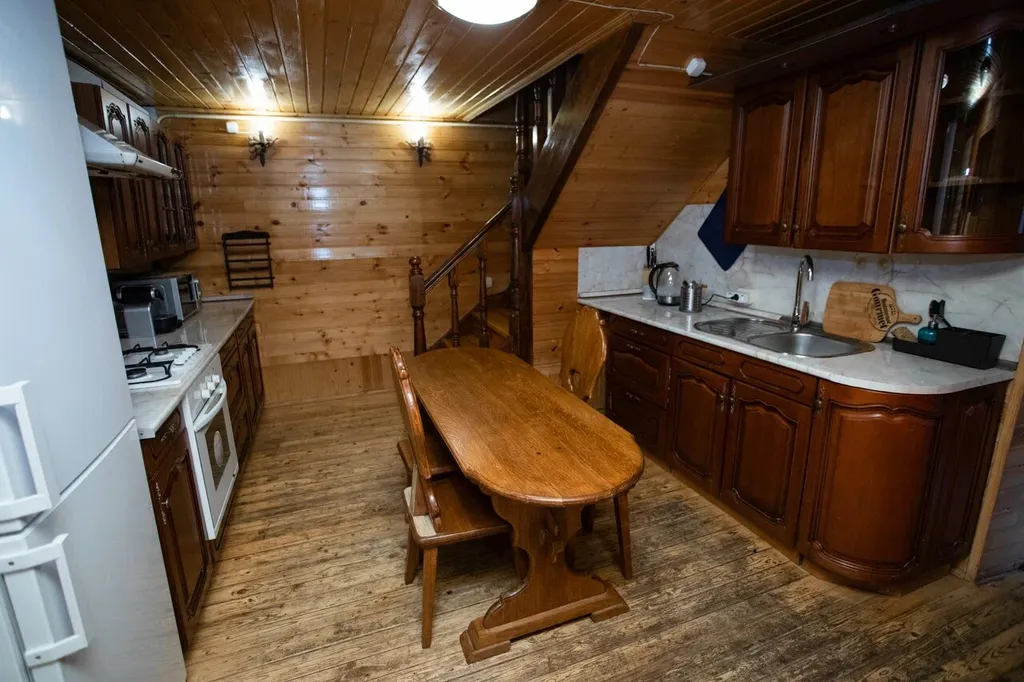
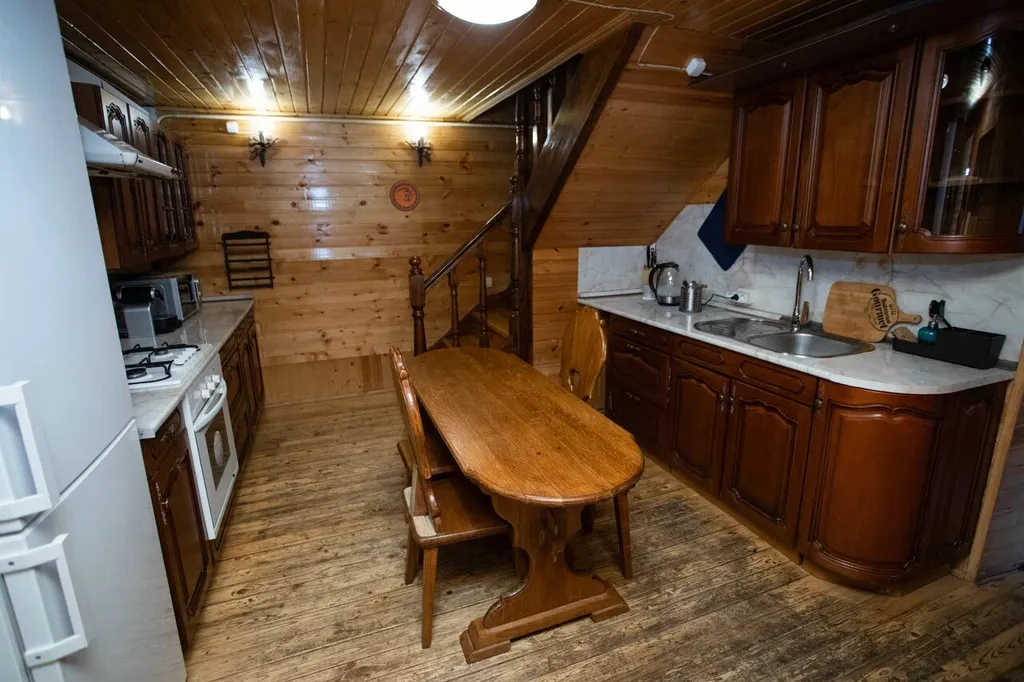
+ decorative plate [389,179,421,212]
